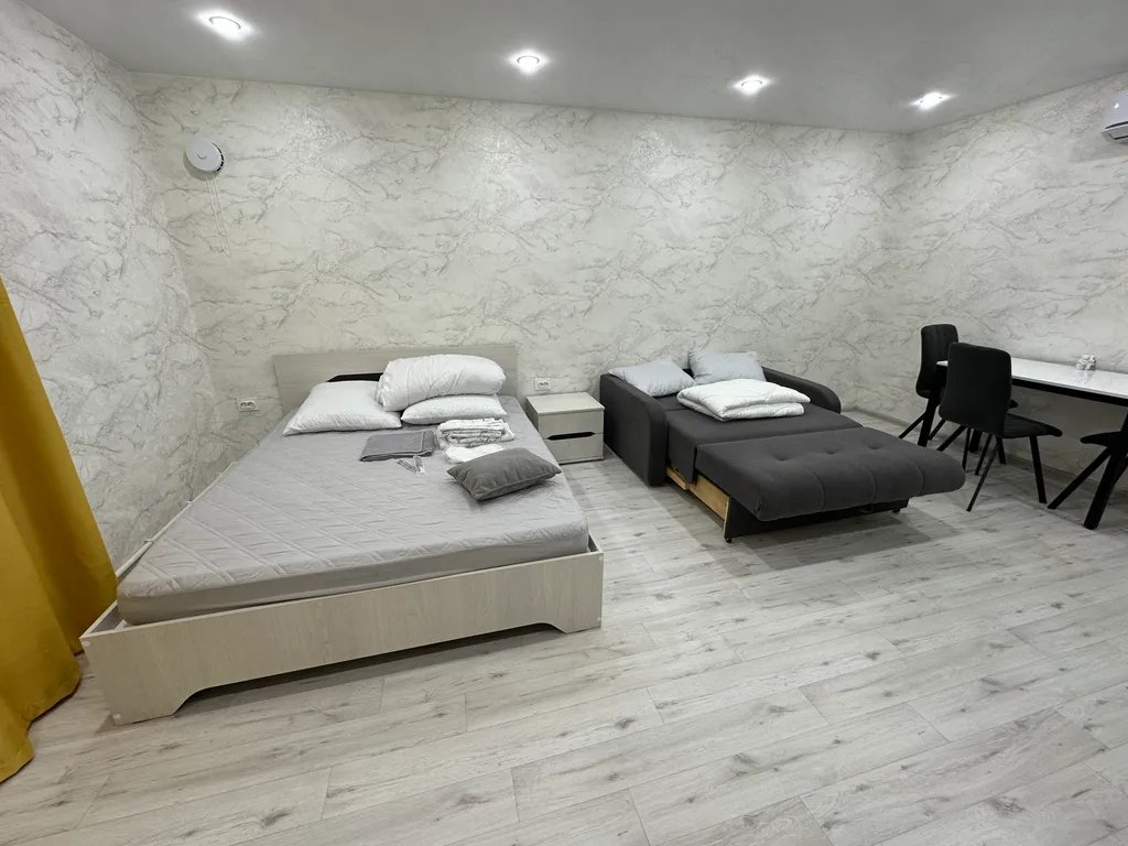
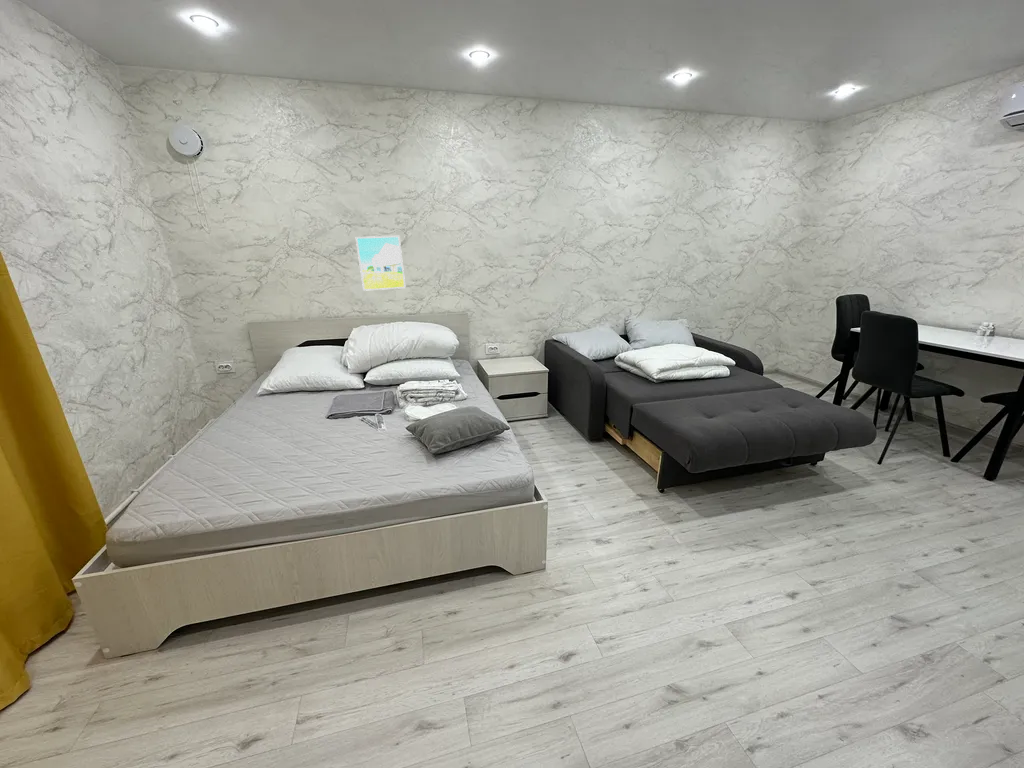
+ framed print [355,235,407,292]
